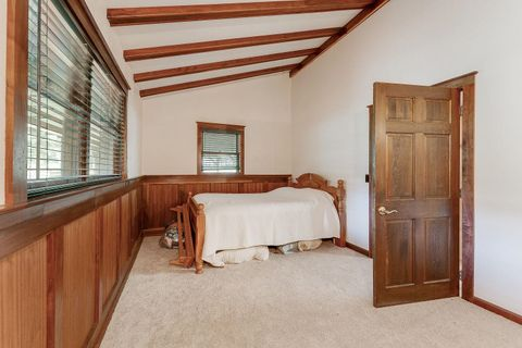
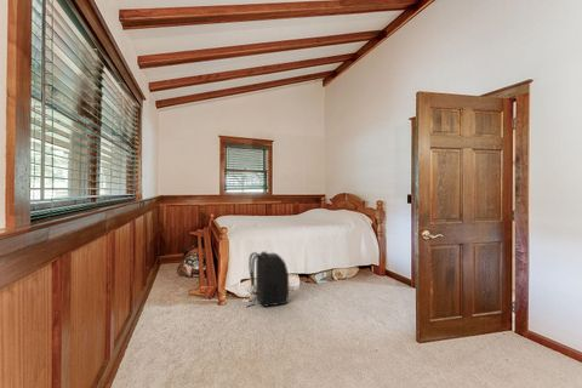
+ backpack [245,250,290,308]
